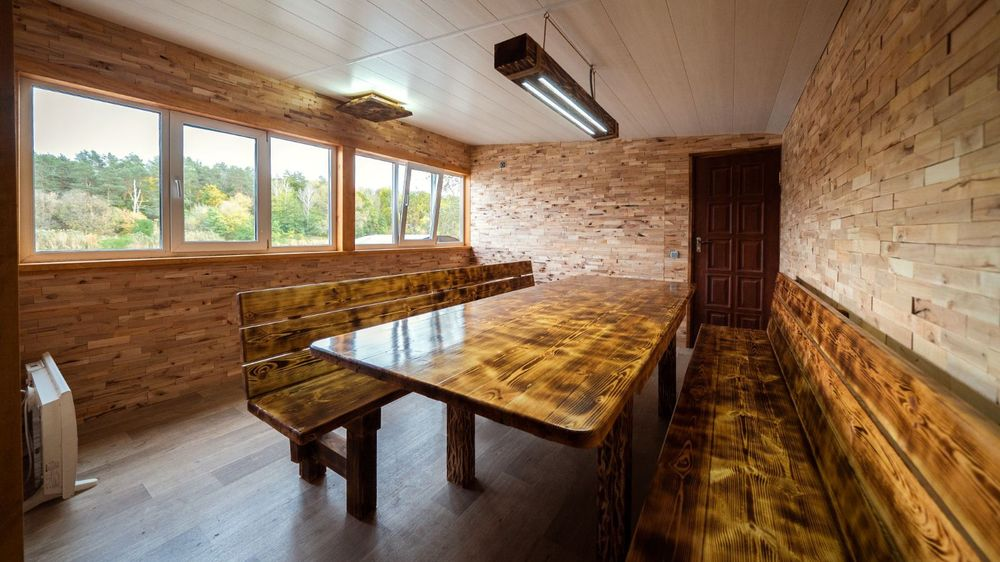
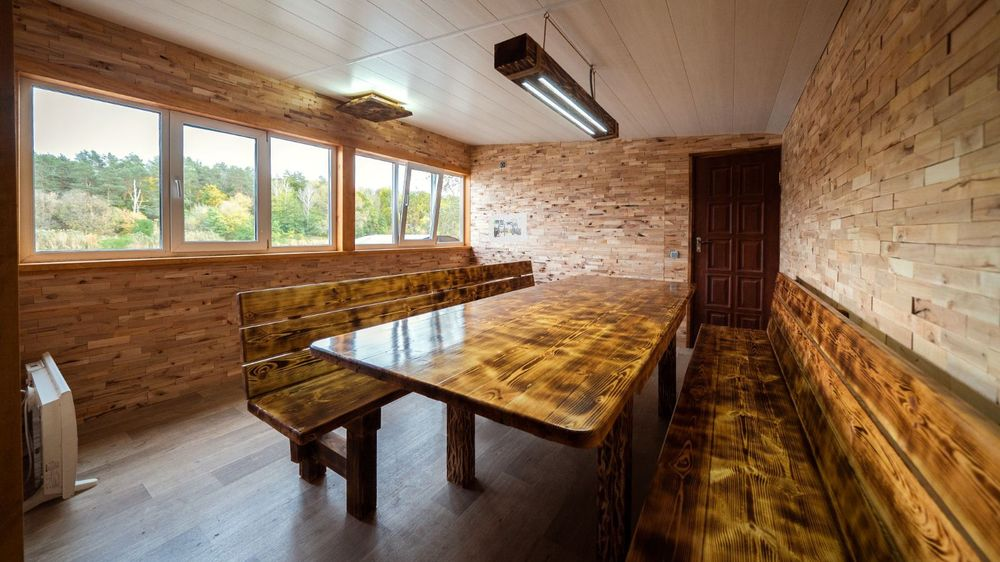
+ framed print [488,211,528,244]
